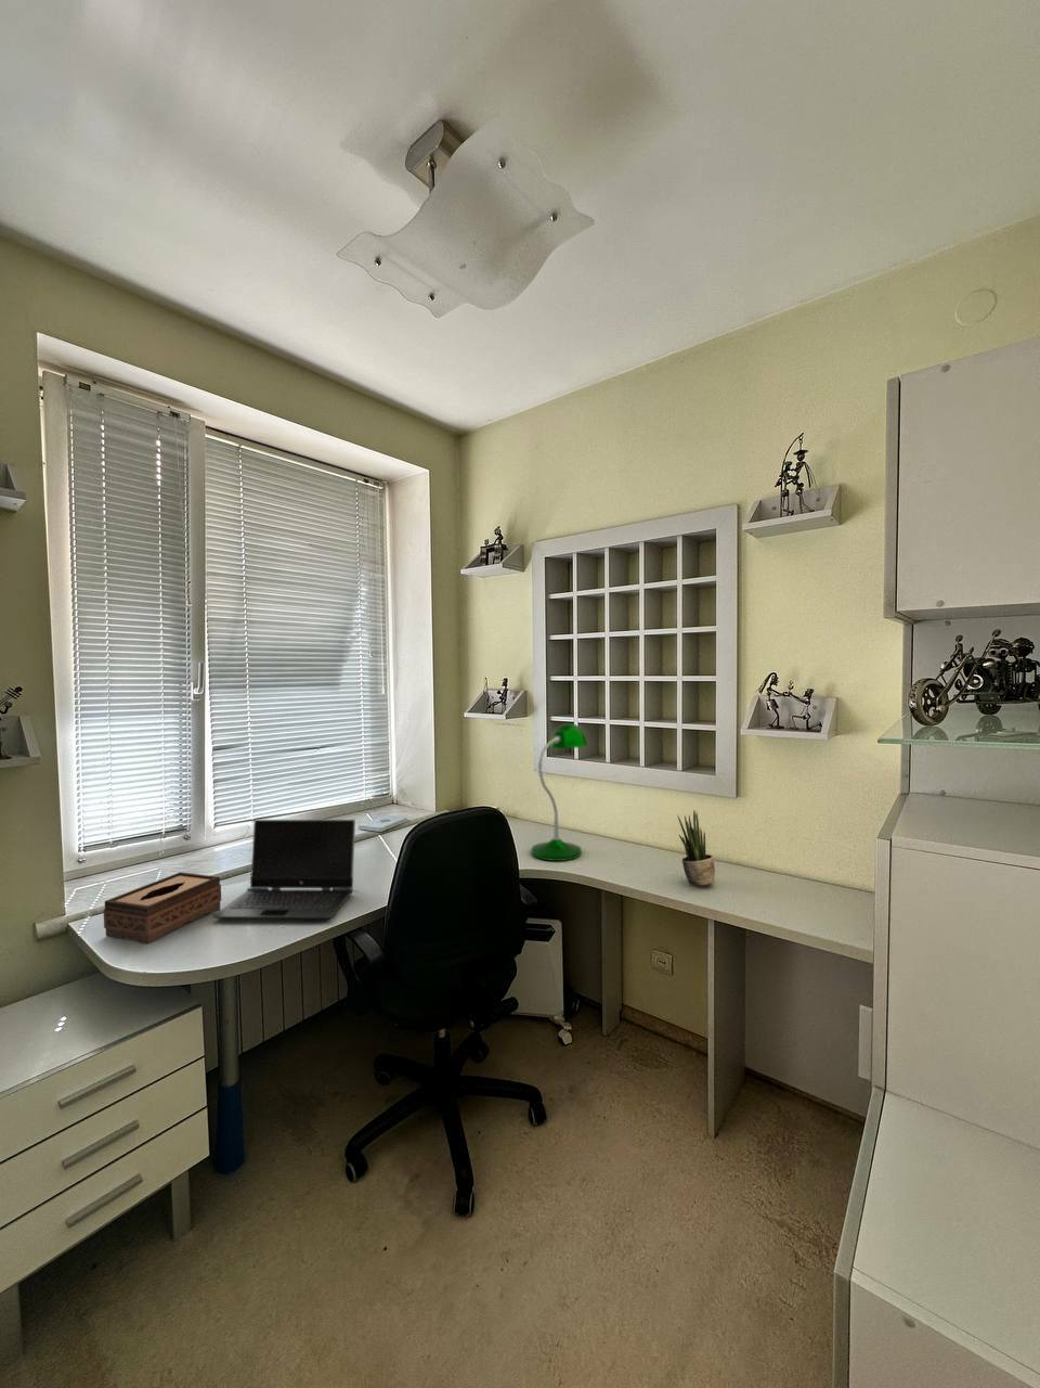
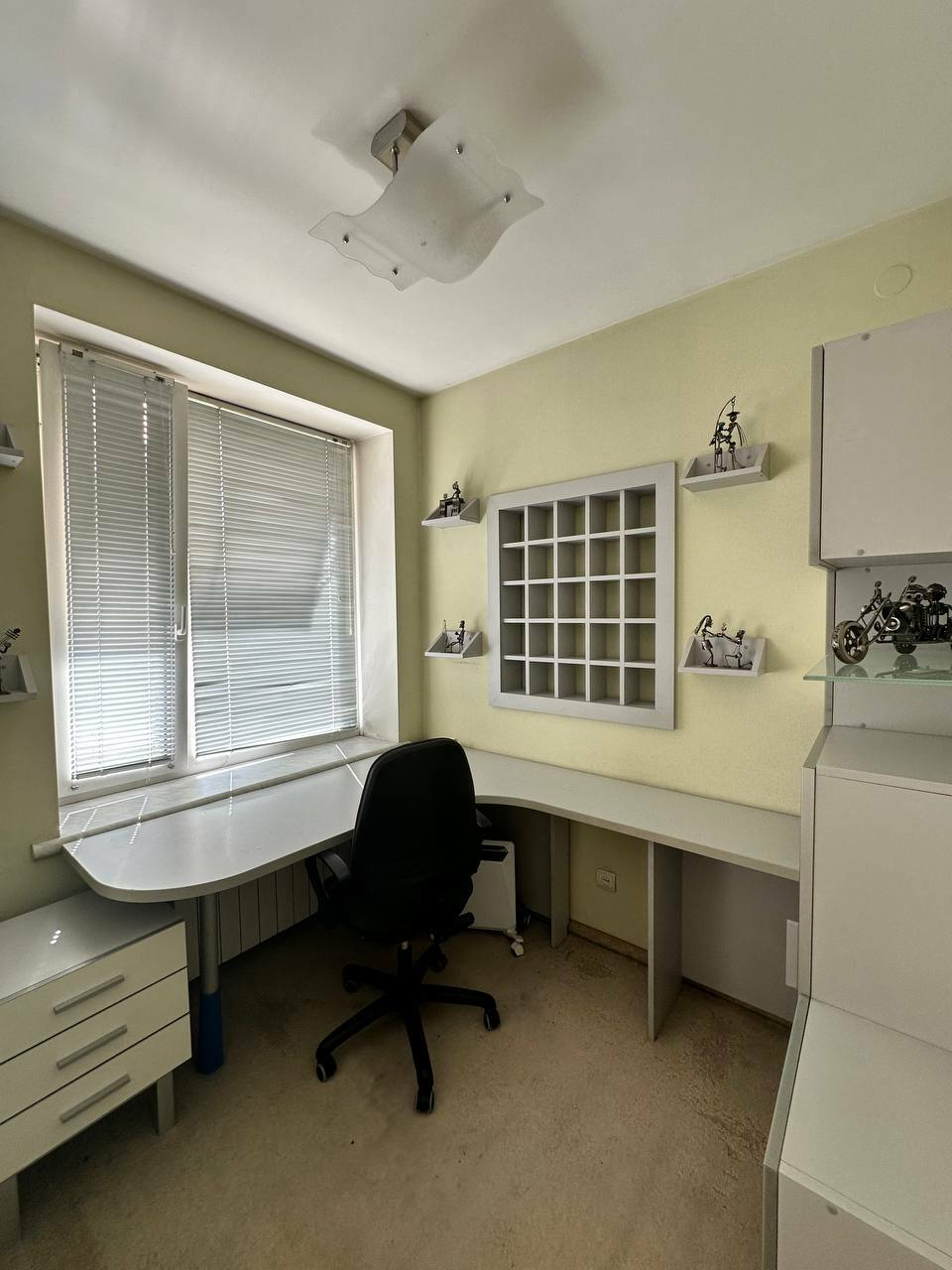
- tissue box [103,871,222,944]
- potted plant [677,809,716,886]
- desk lamp [530,722,590,862]
- notepad [357,813,409,833]
- laptop computer [212,819,356,919]
